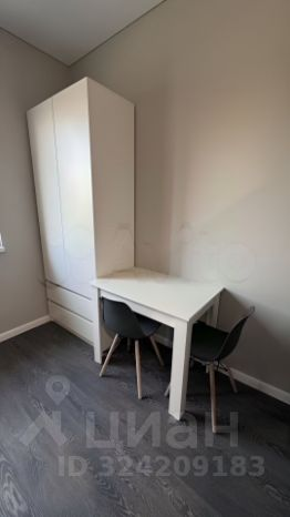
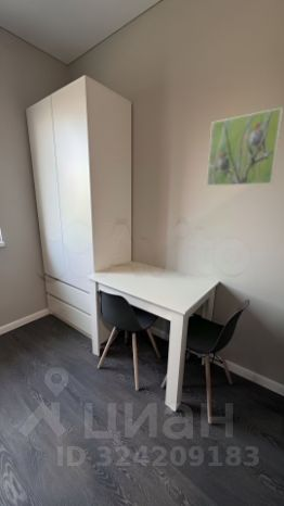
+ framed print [206,106,284,187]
